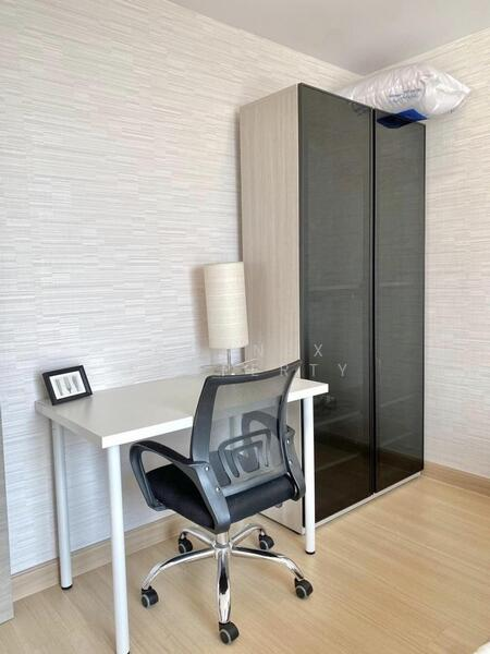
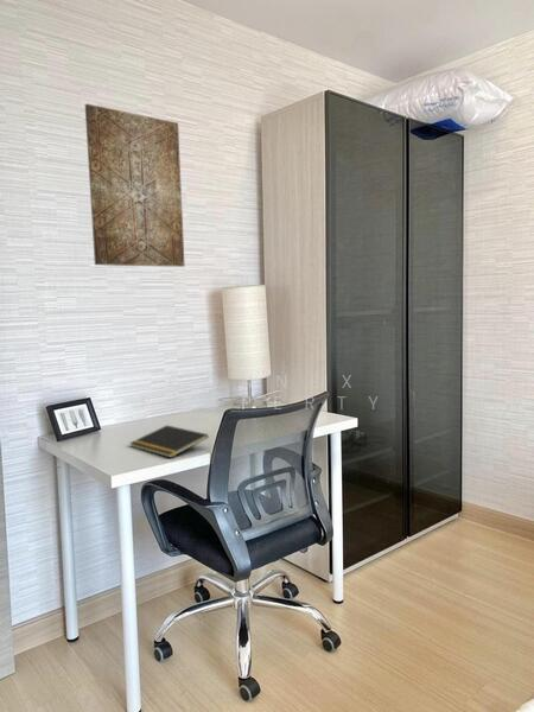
+ notepad [128,424,210,459]
+ wall art [84,103,185,268]
